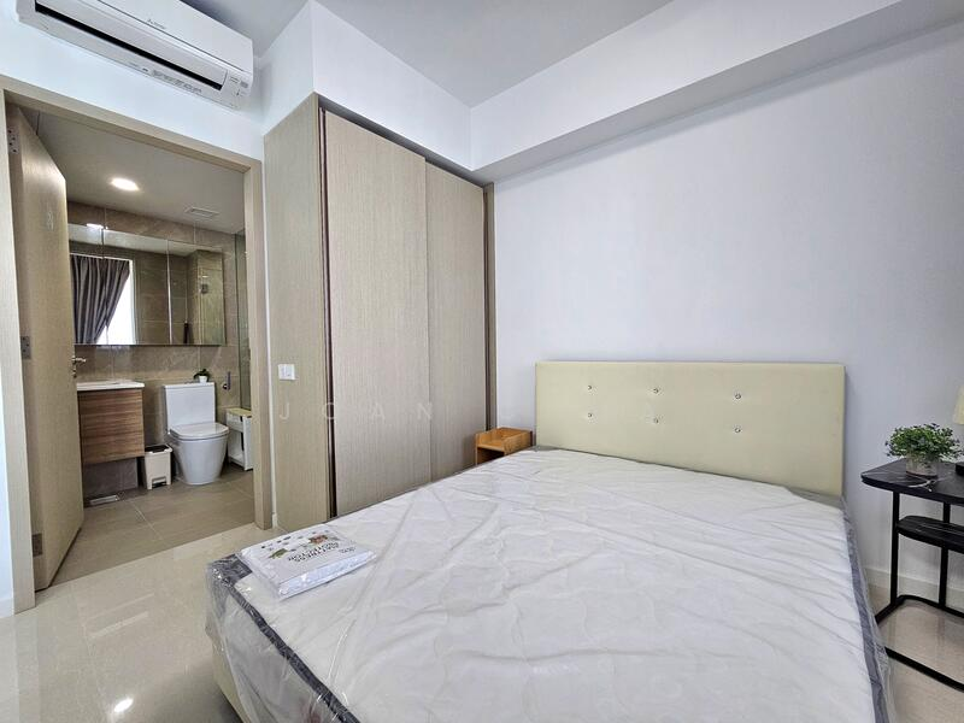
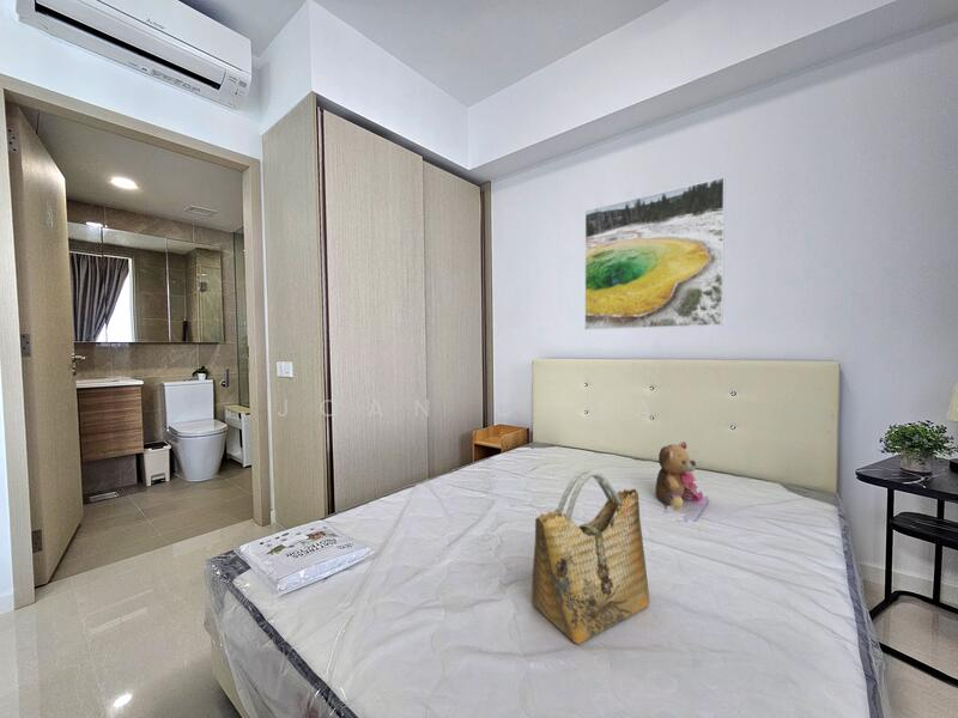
+ grocery bag [530,467,651,645]
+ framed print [583,176,727,330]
+ teddy bear [654,440,710,523]
